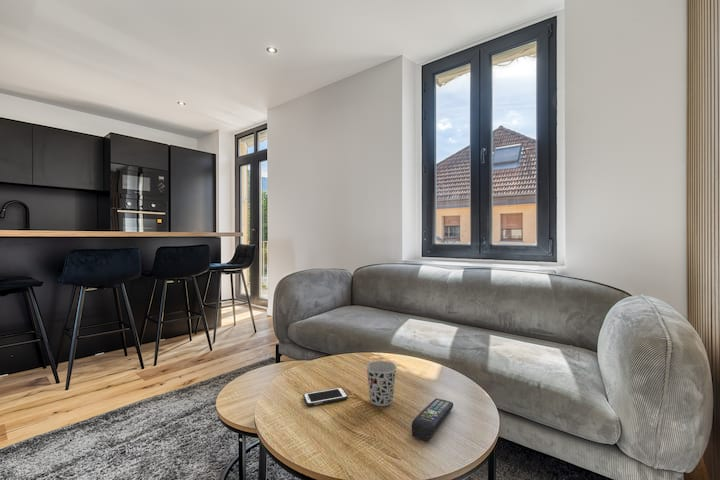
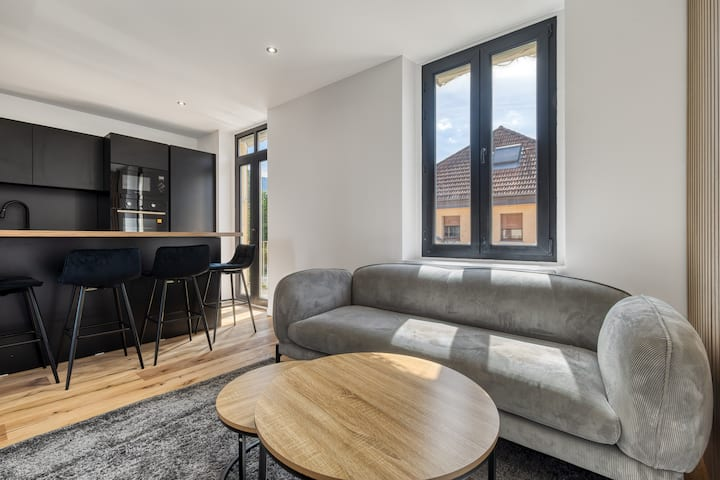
- remote control [411,397,454,442]
- cell phone [302,387,349,407]
- cup [365,360,398,407]
